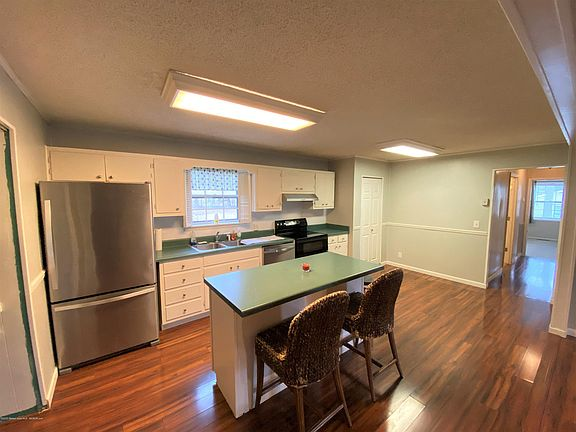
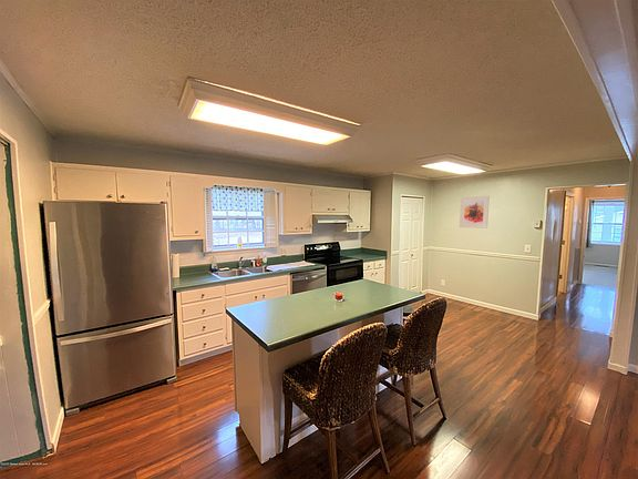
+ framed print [459,195,491,230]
